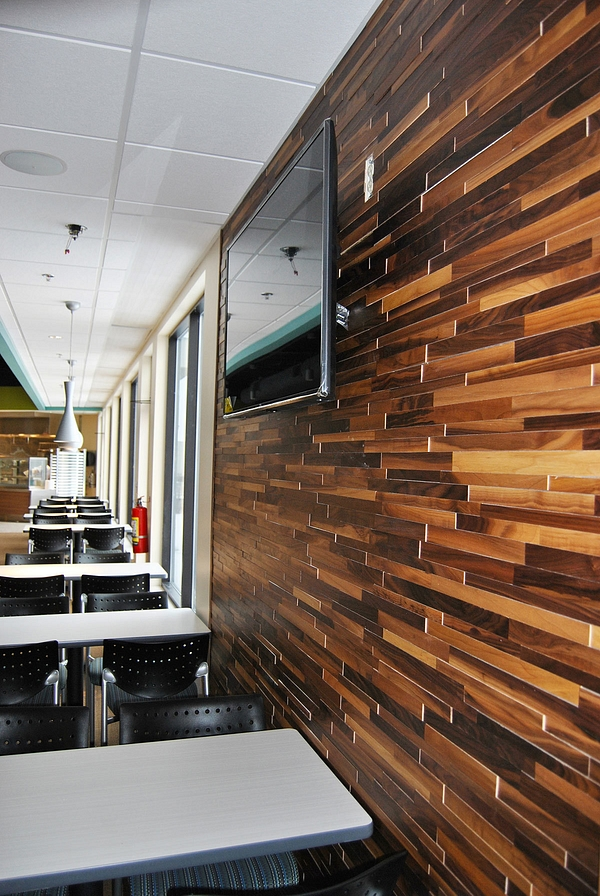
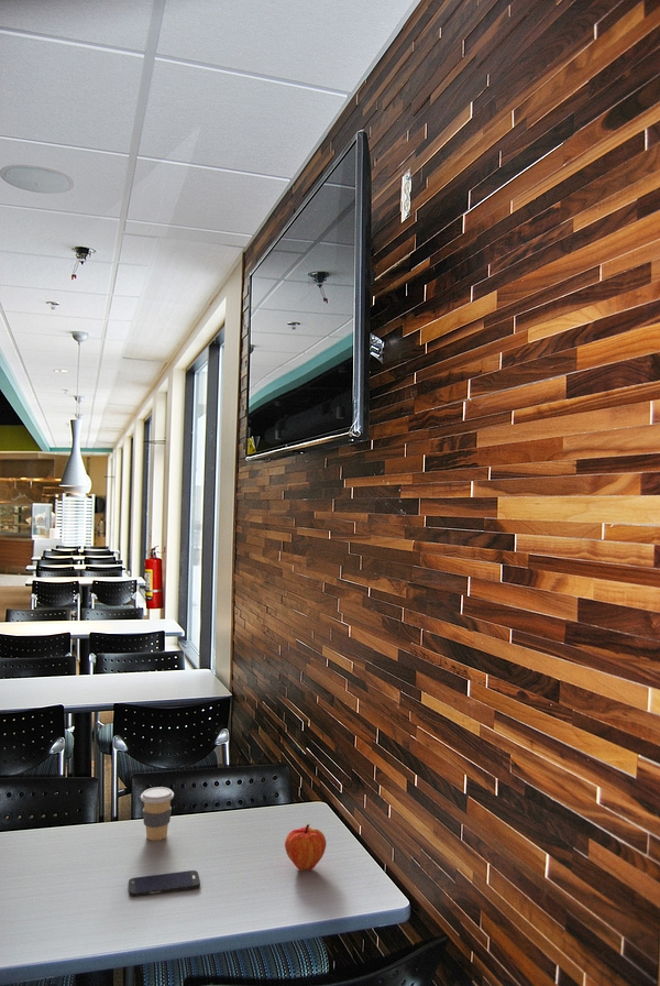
+ fruit [284,823,327,872]
+ smartphone [128,869,201,898]
+ coffee cup [140,786,175,842]
